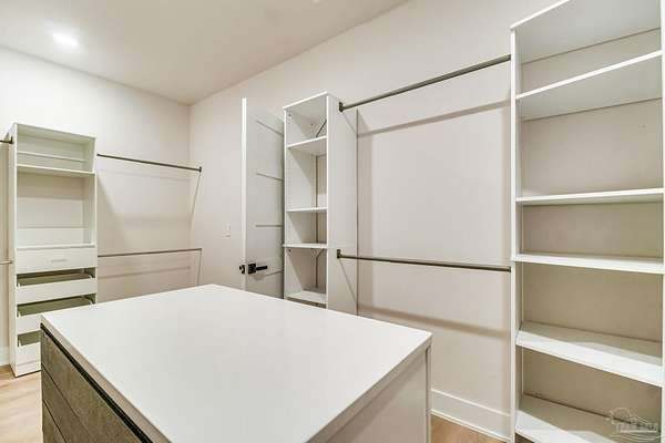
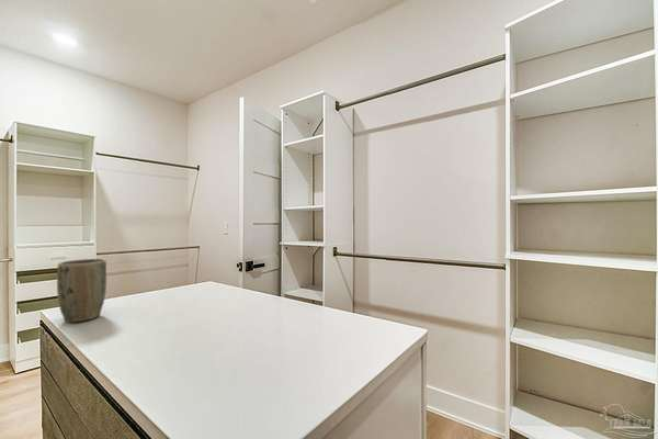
+ plant pot [56,258,107,324]
